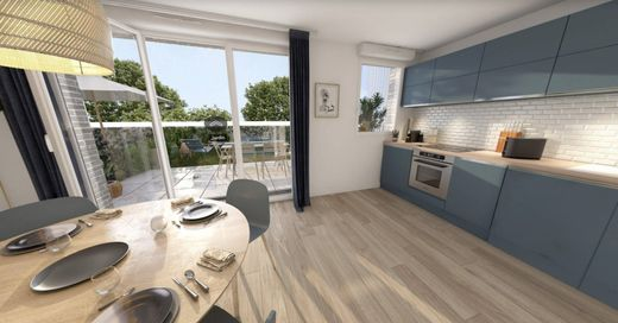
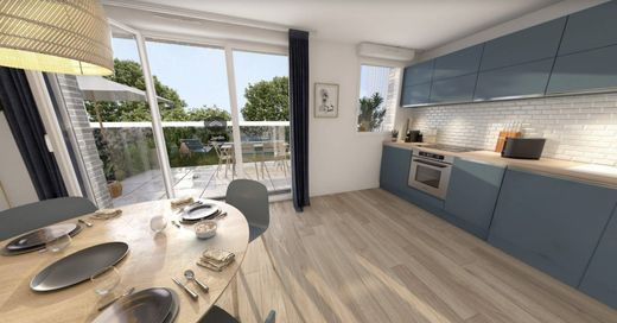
+ legume [190,216,221,240]
